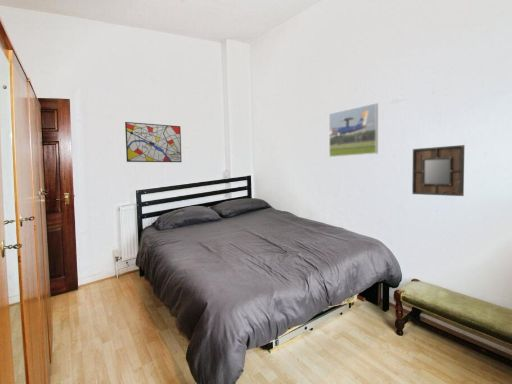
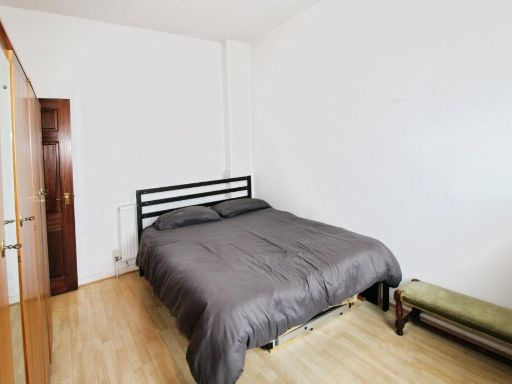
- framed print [328,102,379,158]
- wall art [124,121,182,163]
- home mirror [411,144,466,197]
